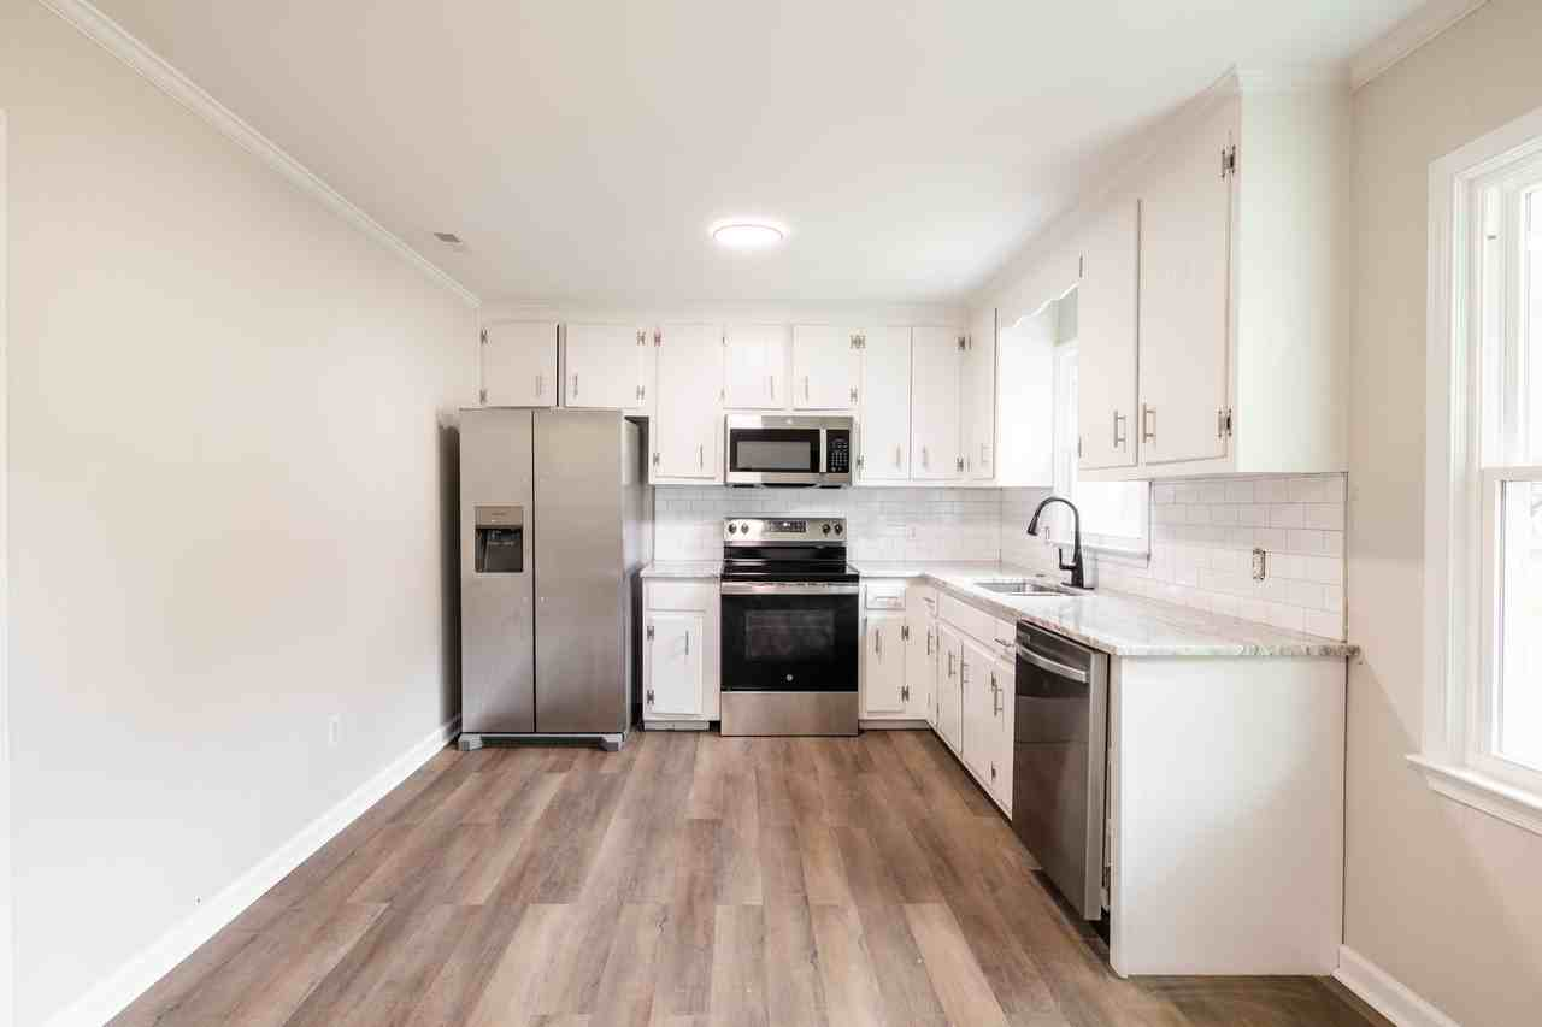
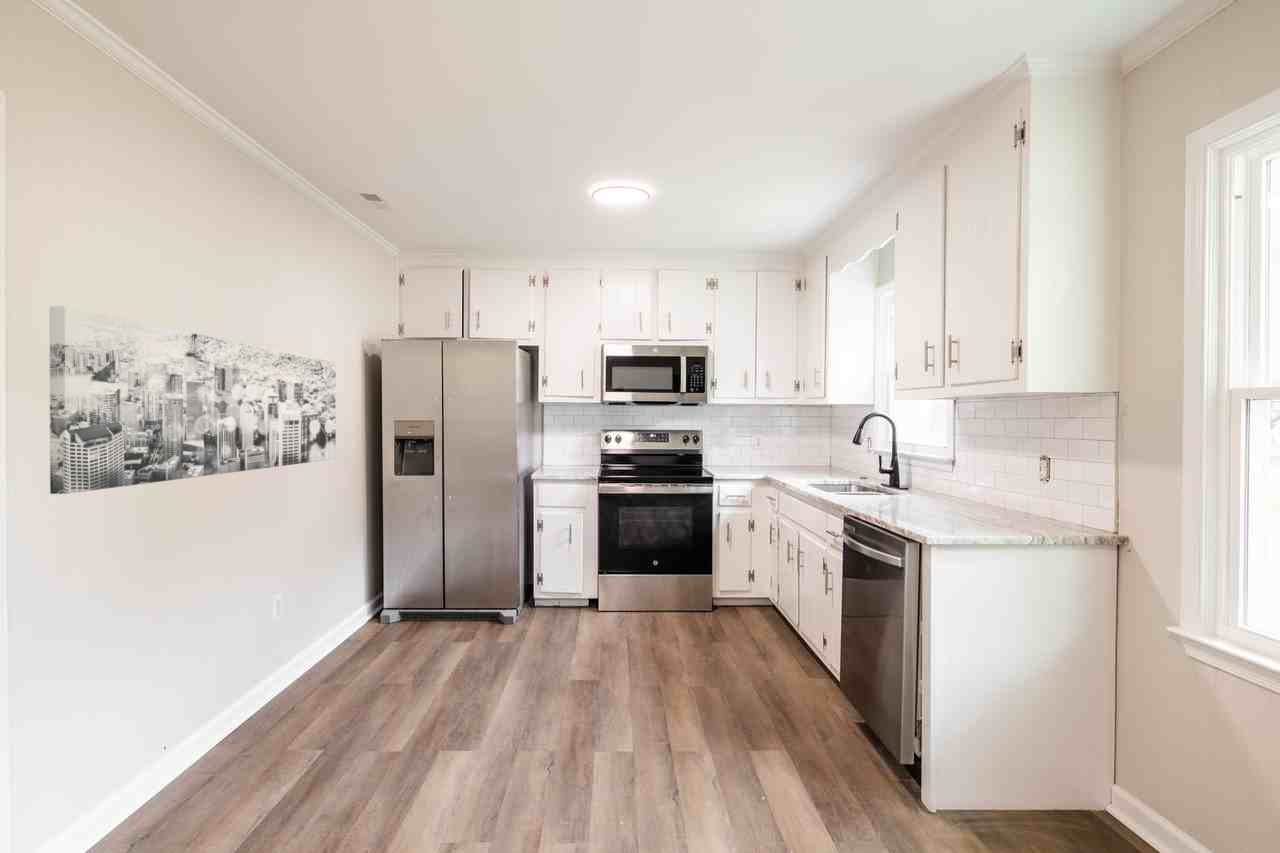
+ wall art [48,305,337,495]
